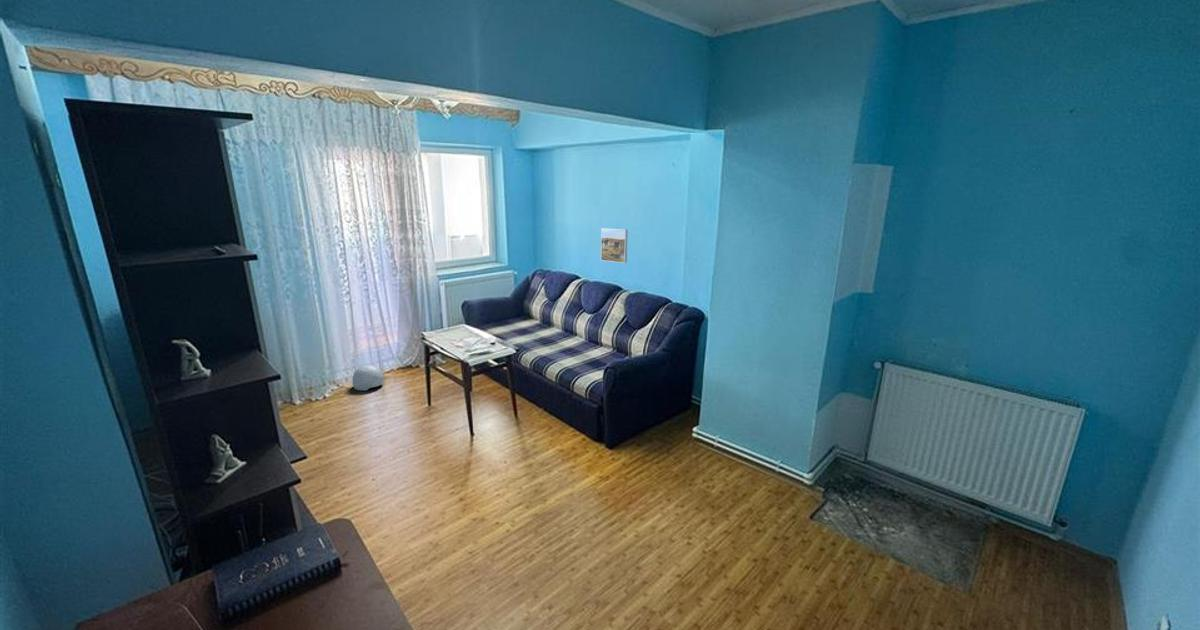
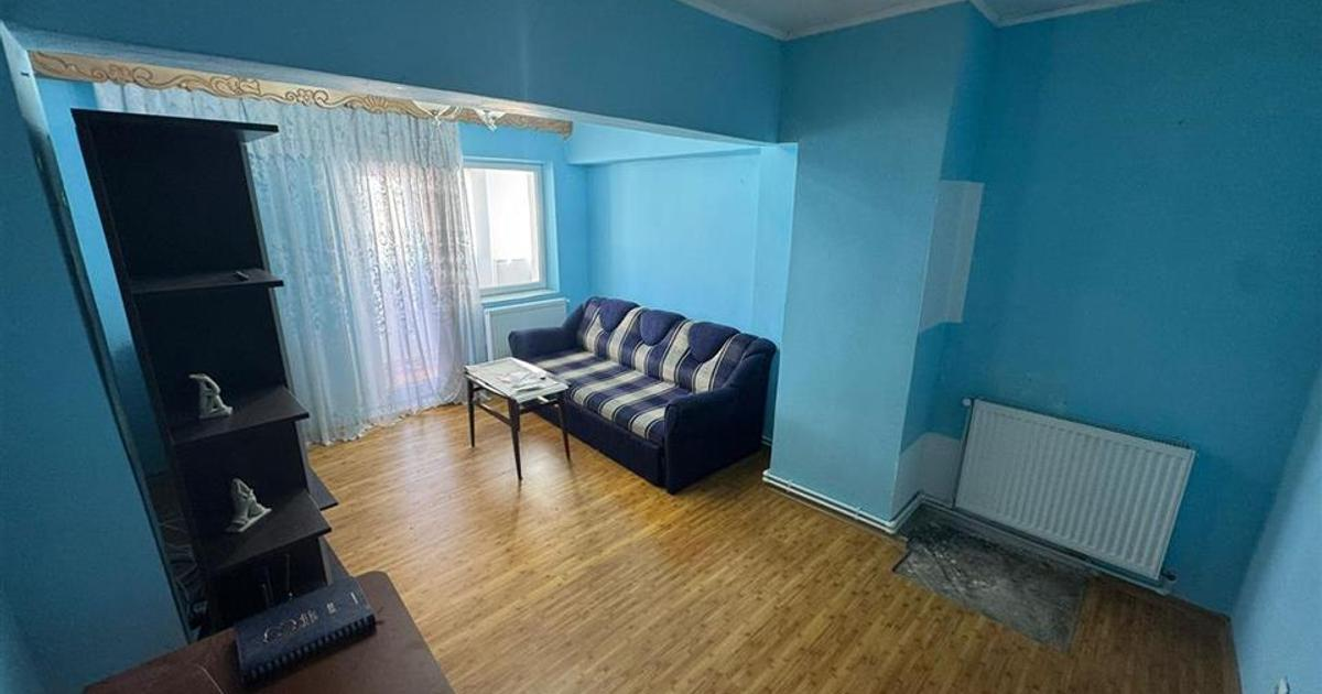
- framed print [600,227,629,264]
- ball [352,364,385,392]
